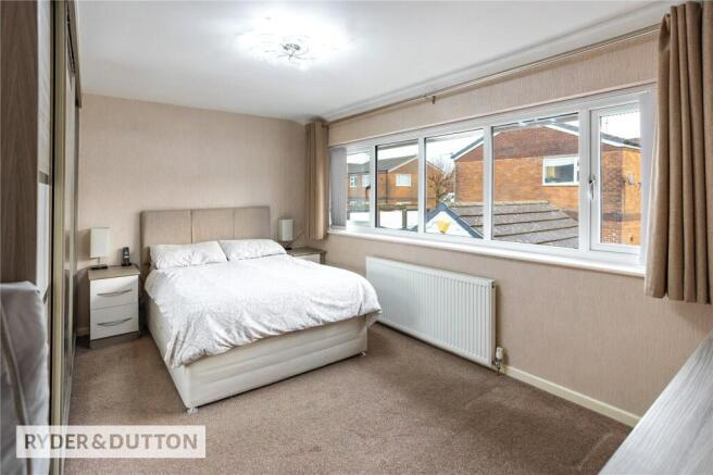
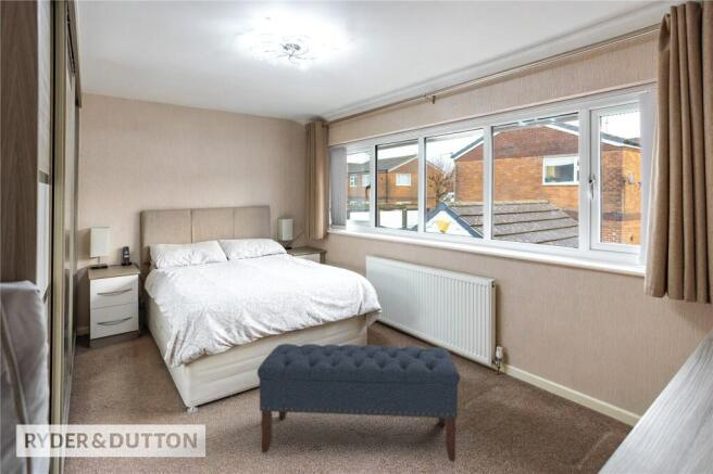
+ bench [257,343,461,462]
